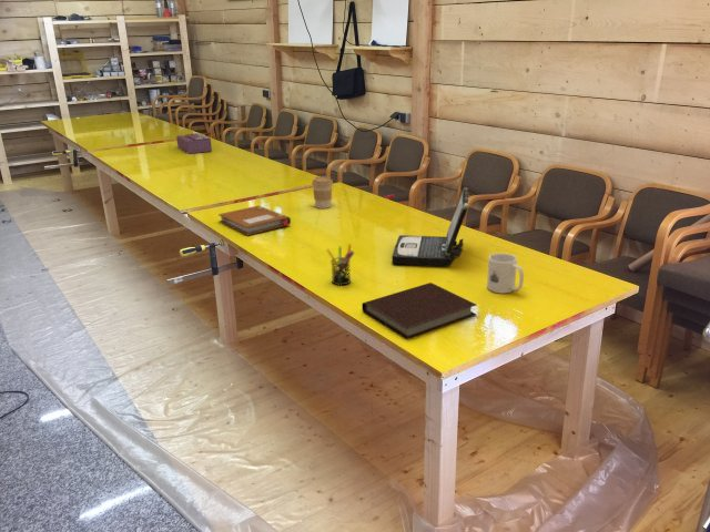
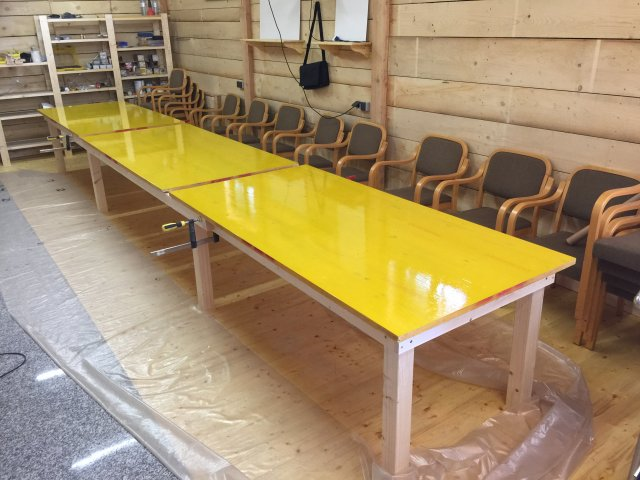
- notebook [361,282,477,340]
- coffee cup [311,175,334,209]
- laptop [390,187,469,267]
- tissue box [175,132,213,155]
- notebook [217,205,292,236]
- pen holder [325,243,355,286]
- mug [486,252,525,295]
